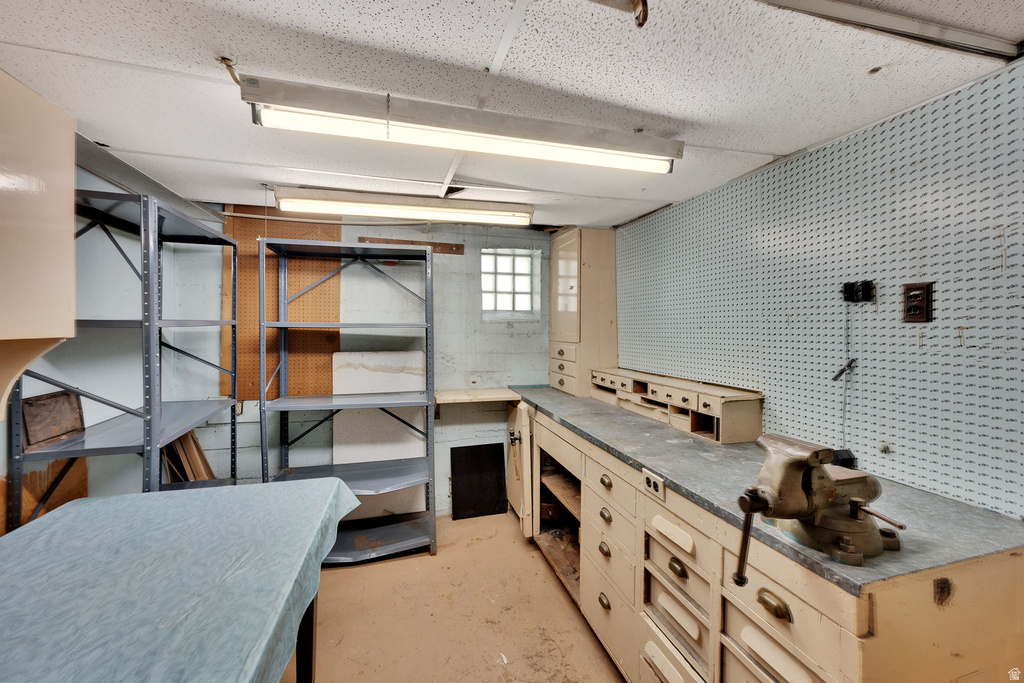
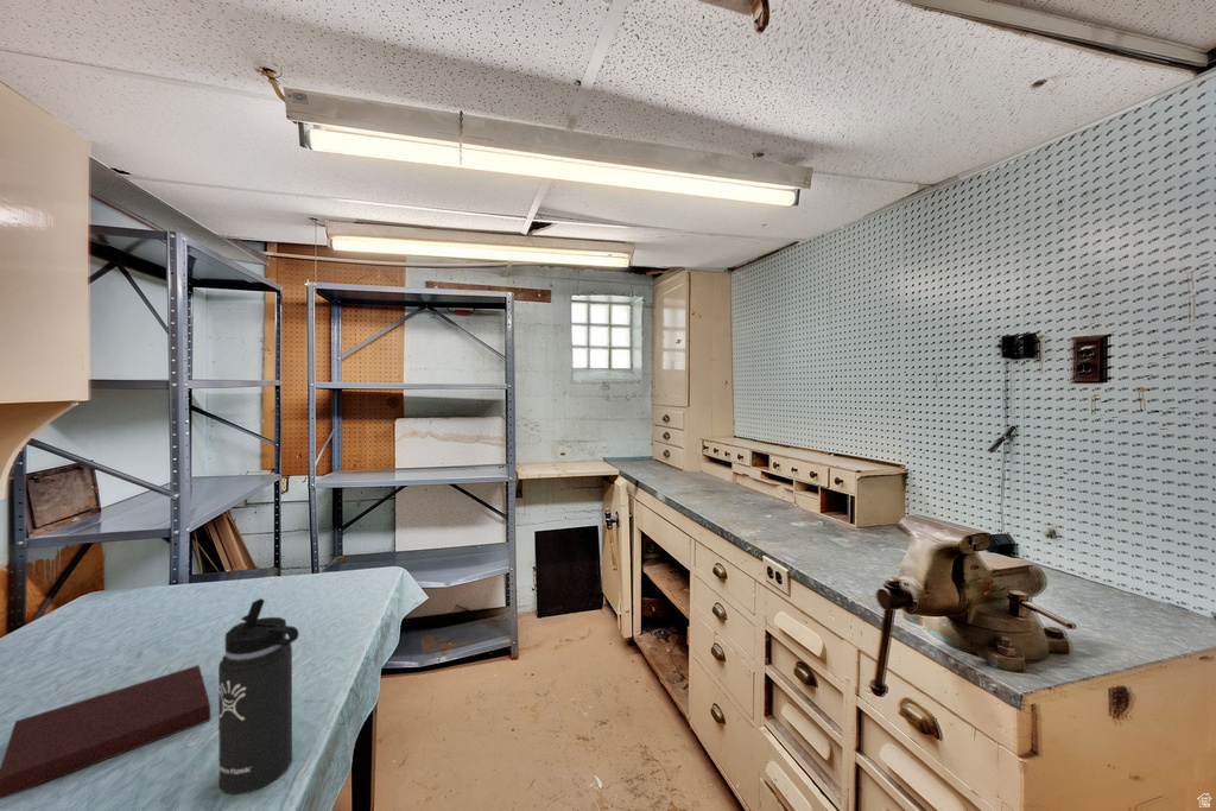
+ thermos bottle [217,597,299,796]
+ notebook [0,664,211,800]
